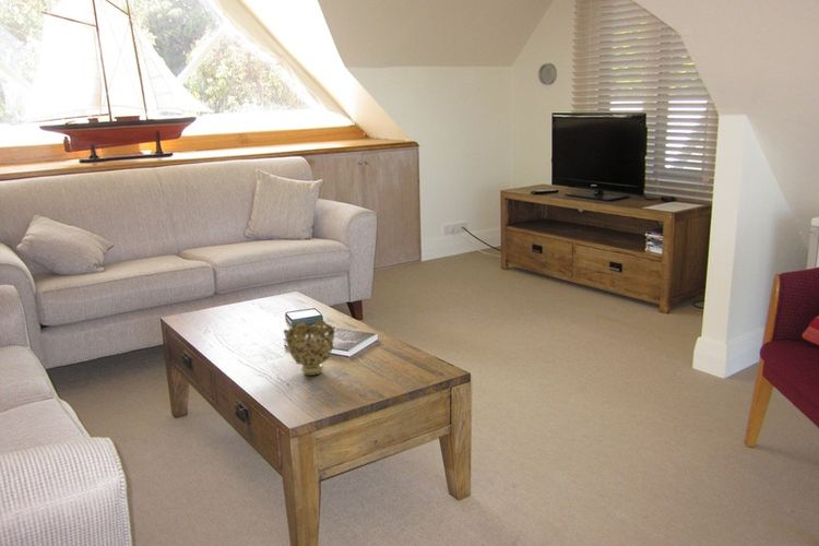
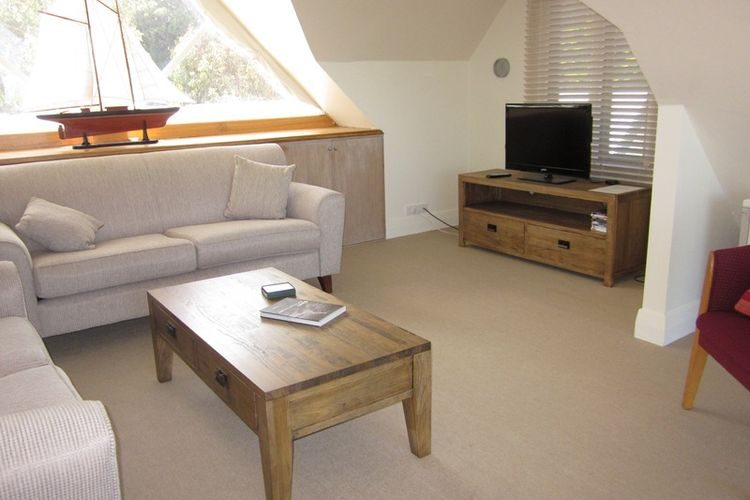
- decorative bowl [283,319,336,377]
